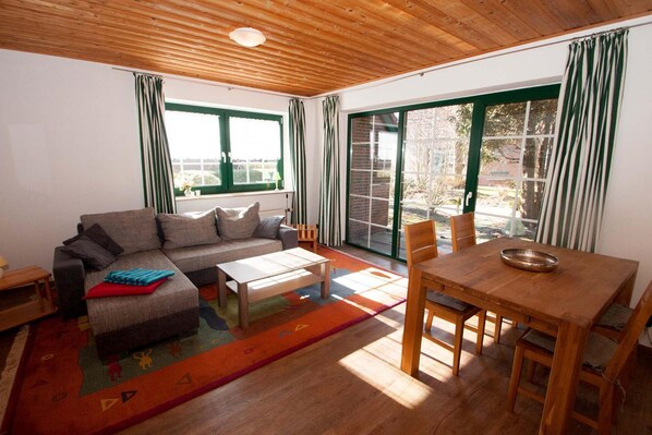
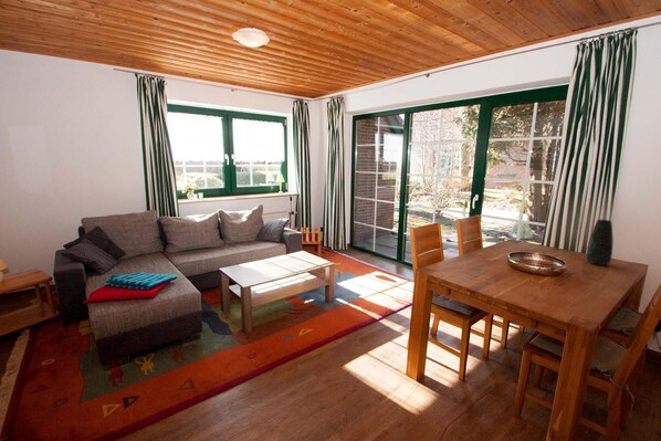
+ vase [585,219,613,266]
